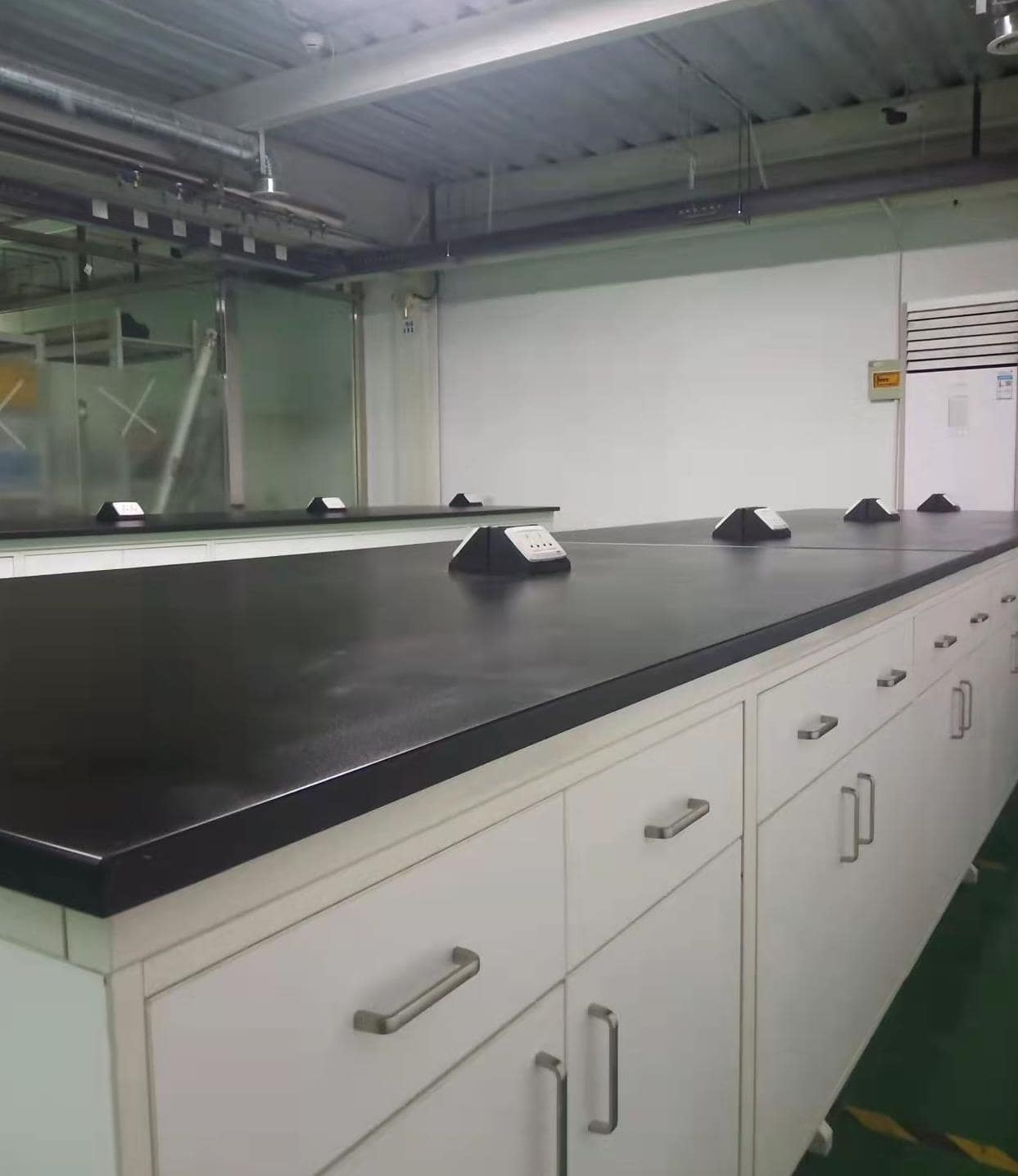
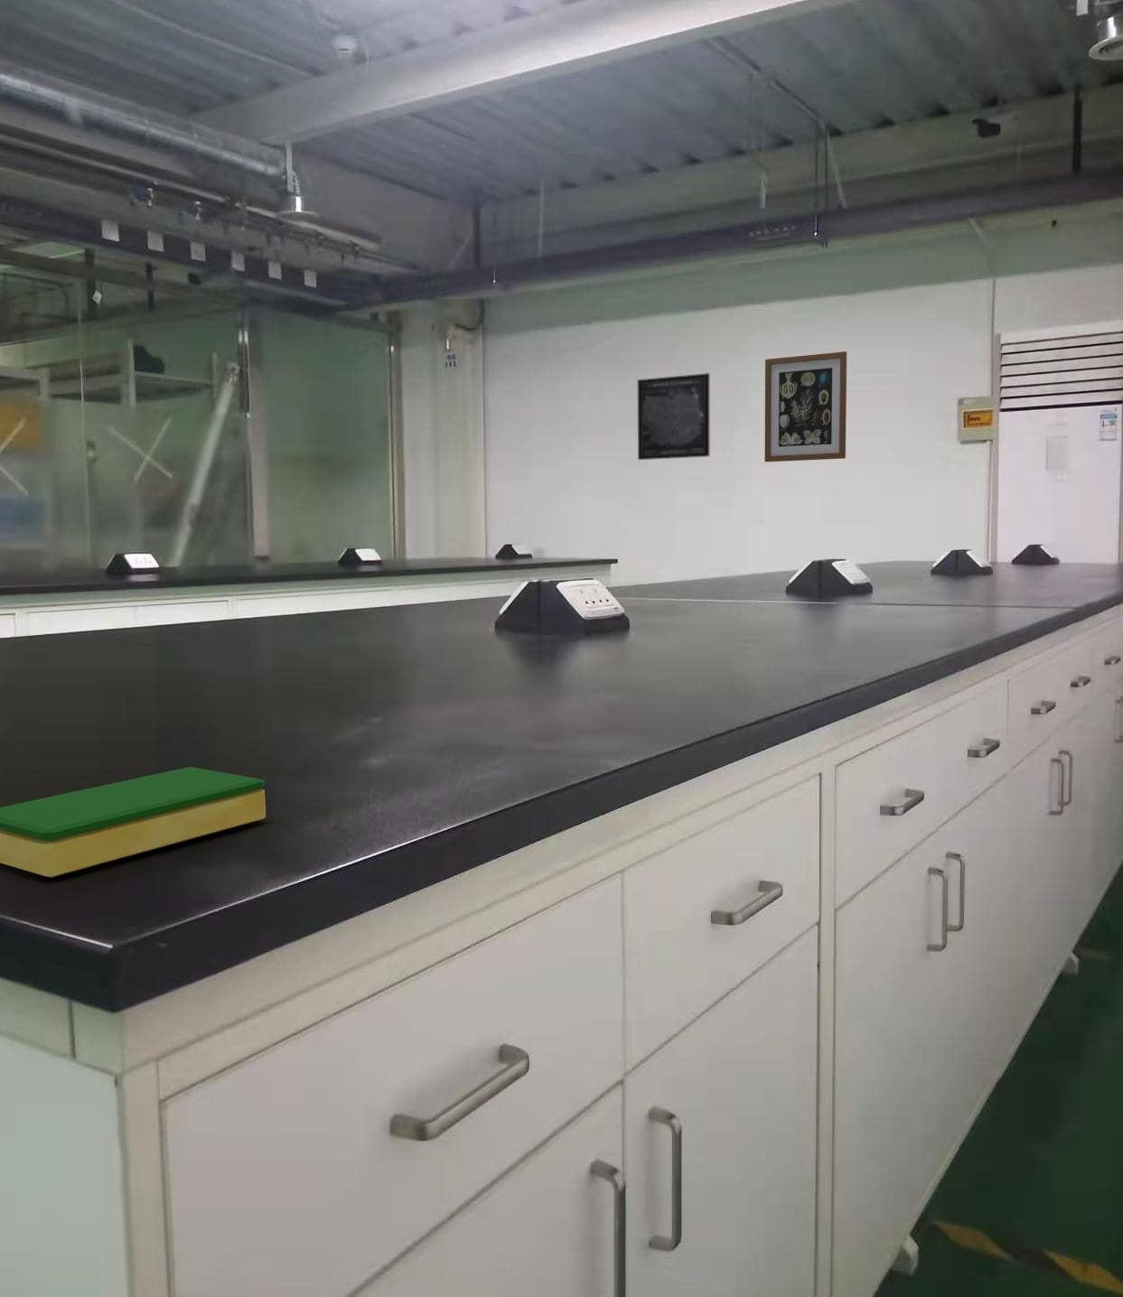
+ dish sponge [0,765,267,878]
+ wall art [763,351,847,462]
+ wall art [637,372,710,461]
